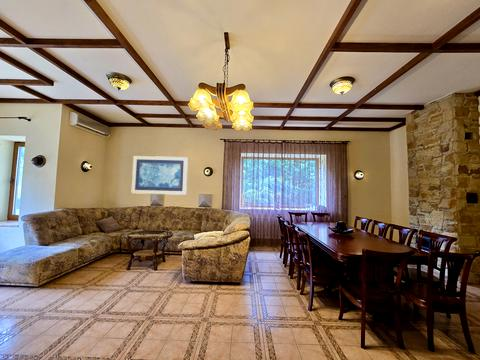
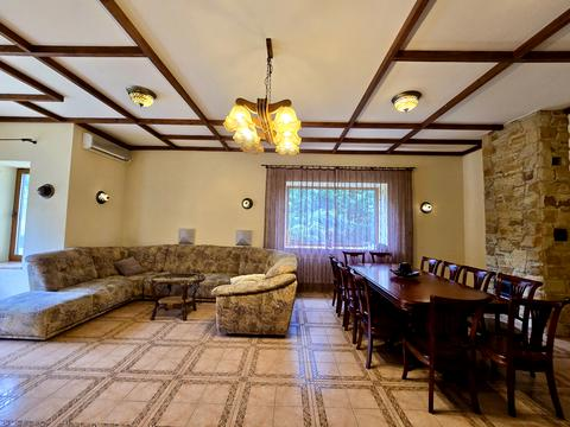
- wall art [130,155,189,196]
